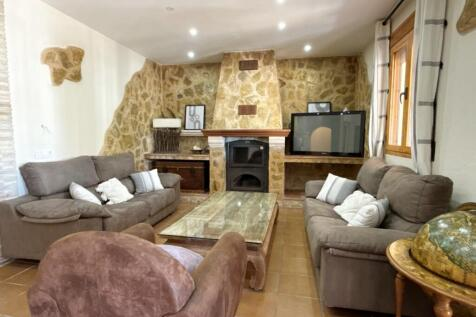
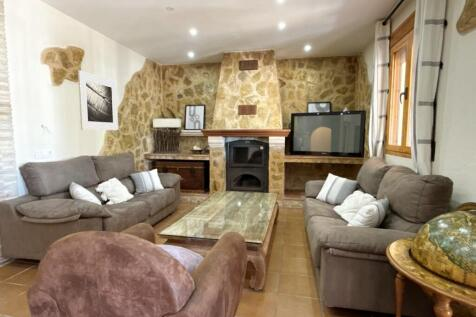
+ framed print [77,69,119,131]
